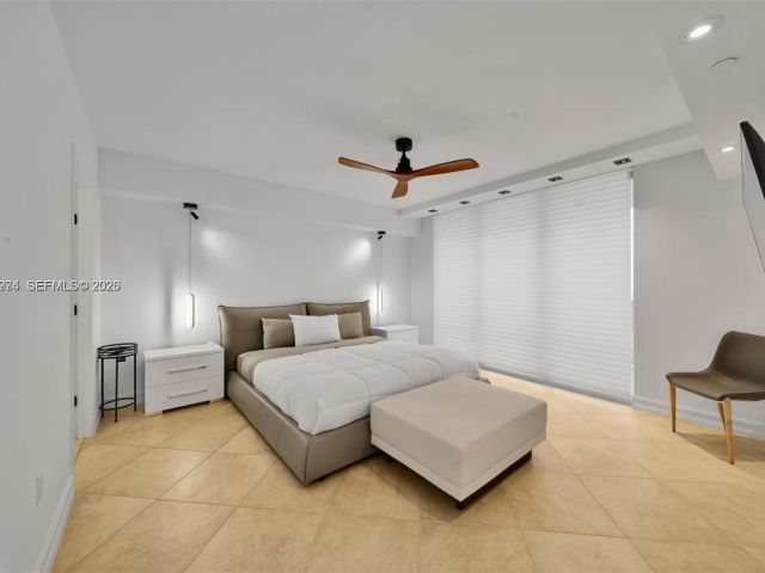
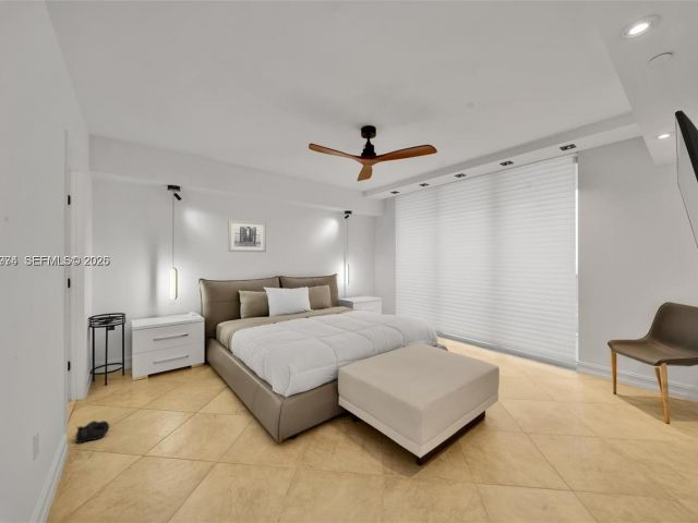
+ boots [75,419,110,445]
+ wall art [228,219,267,253]
